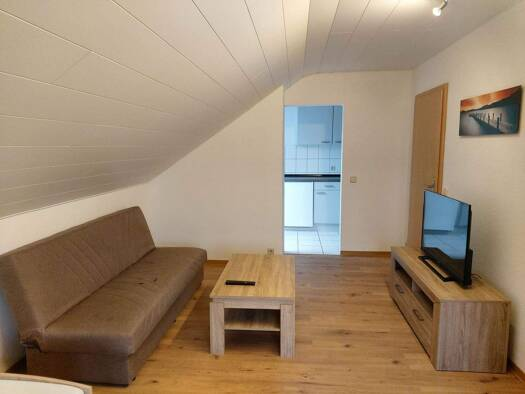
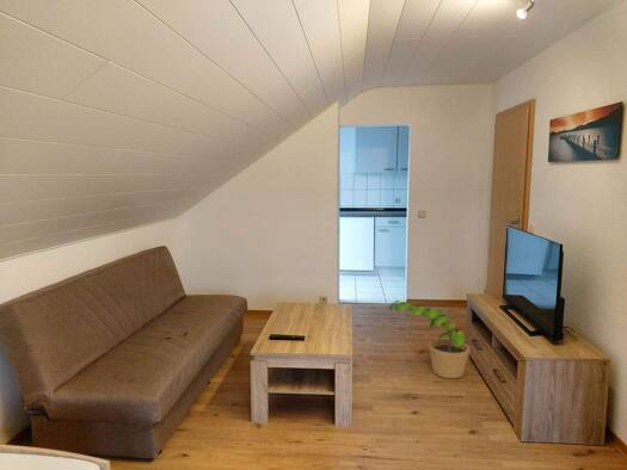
+ potted plant [388,299,471,379]
